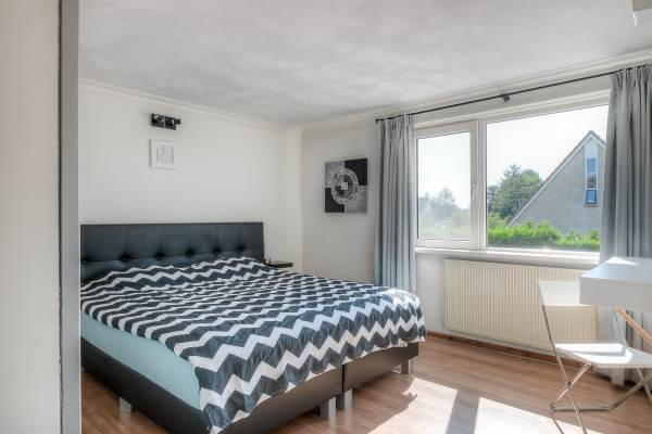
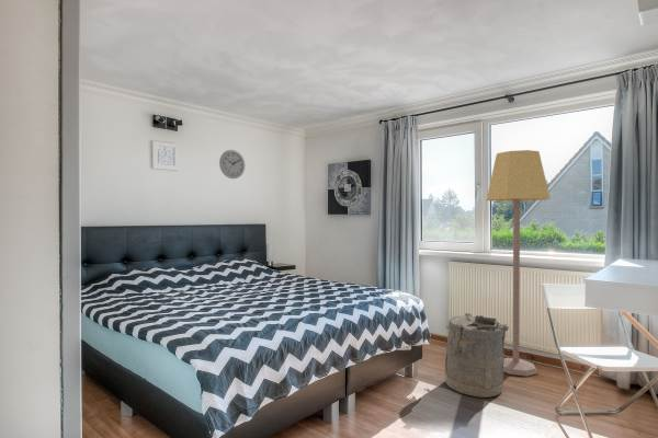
+ lamp [486,149,552,378]
+ laundry hamper [444,312,510,399]
+ wall clock [218,149,246,180]
